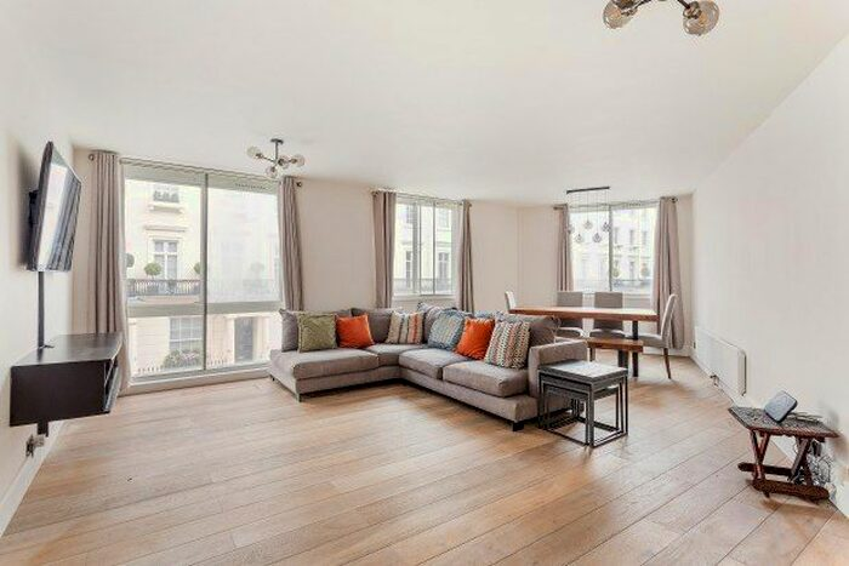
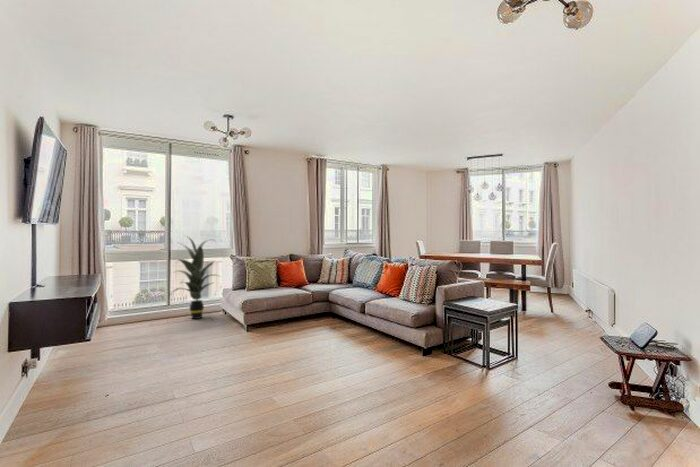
+ indoor plant [169,234,222,320]
